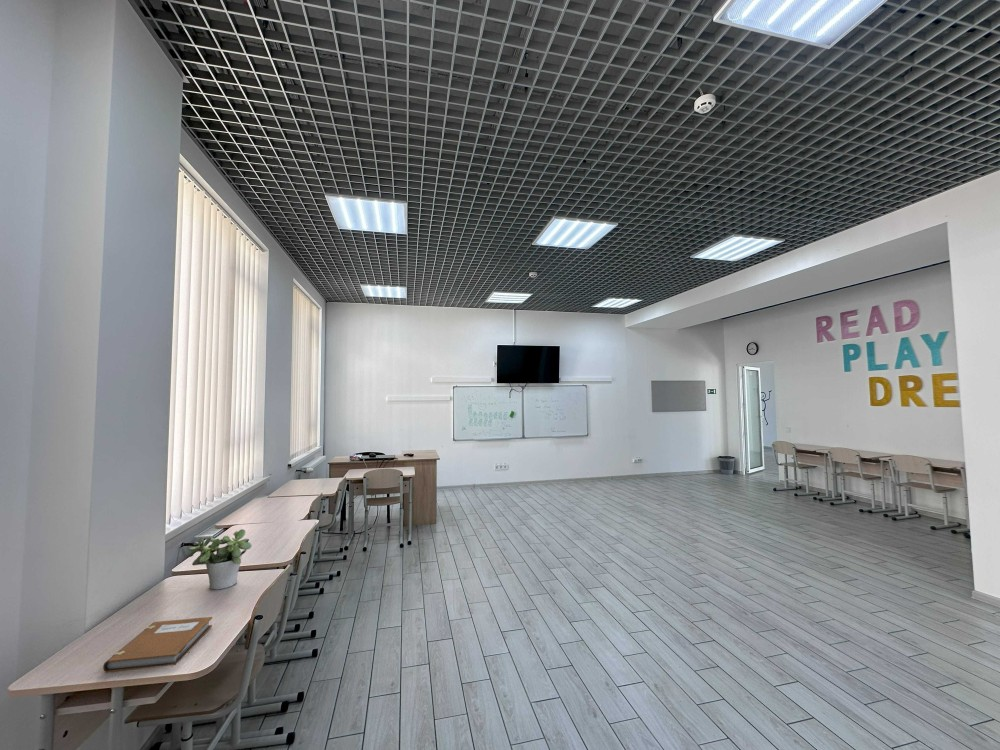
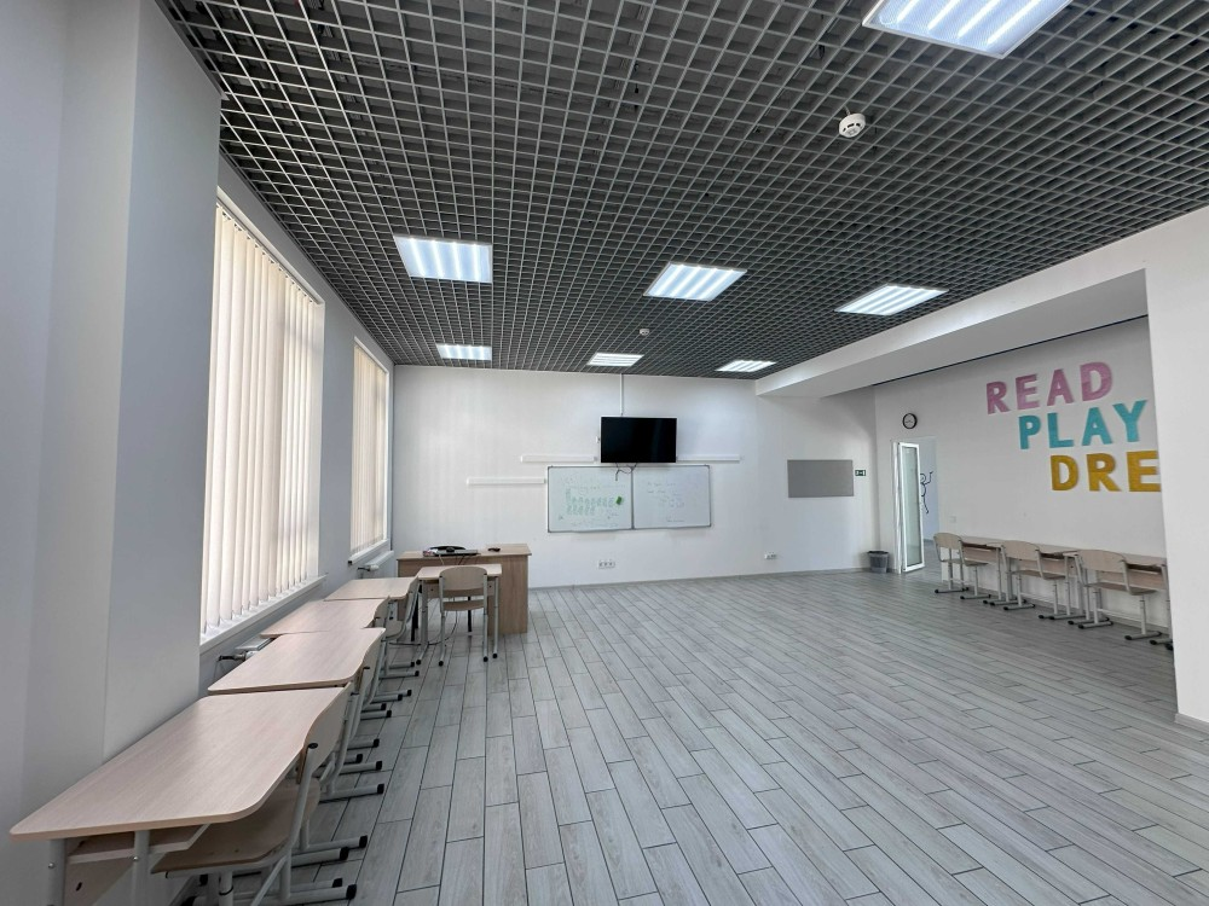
- potted plant [186,528,253,591]
- notebook [102,616,213,673]
